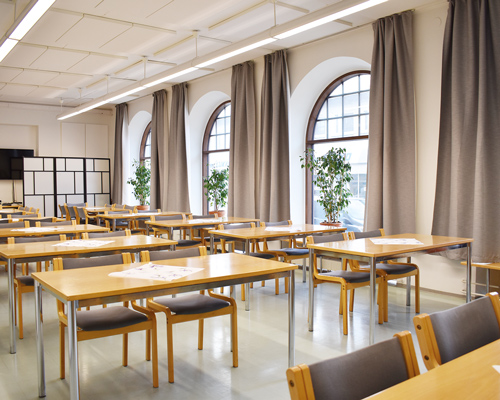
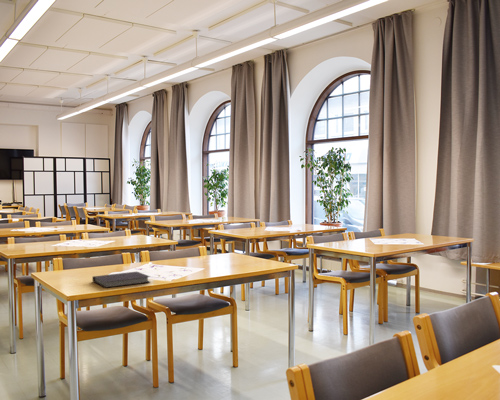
+ notebook [91,271,151,289]
